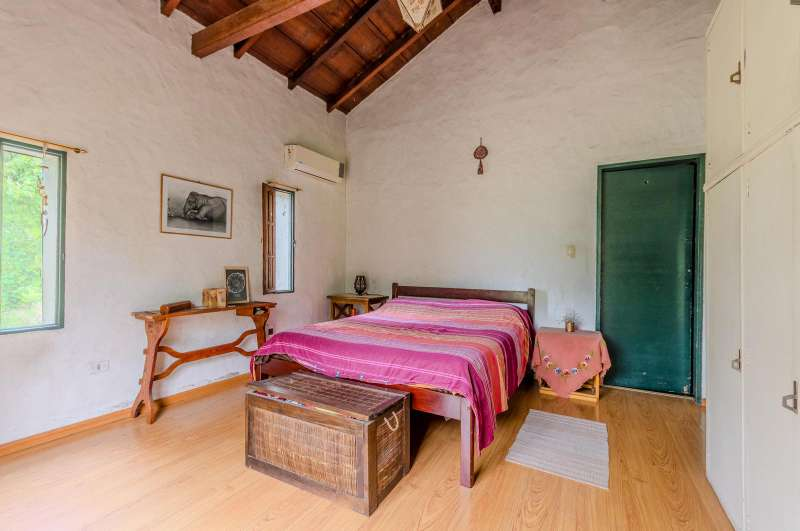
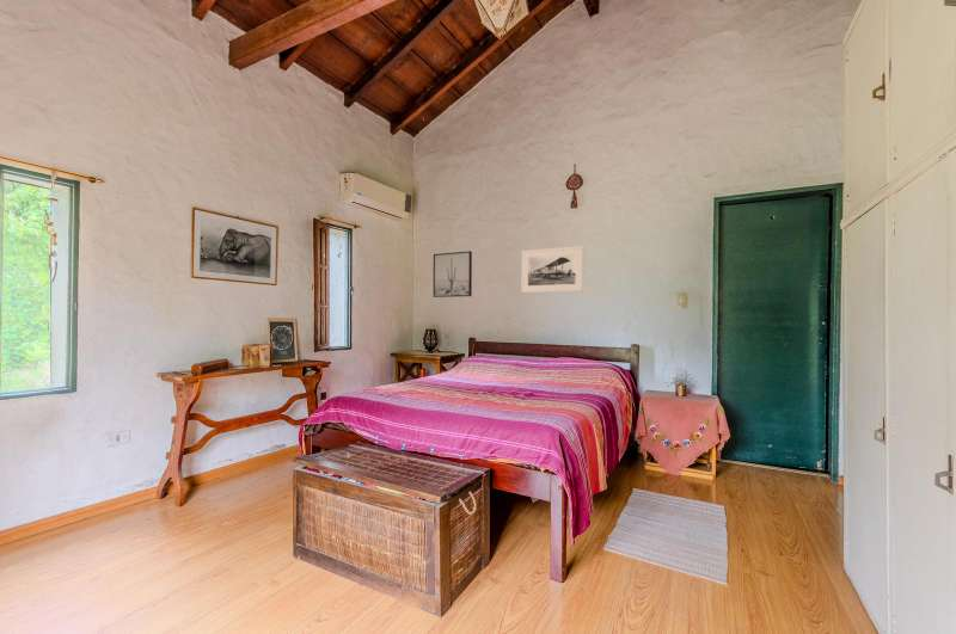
+ wall art [433,250,473,298]
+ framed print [520,245,584,294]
